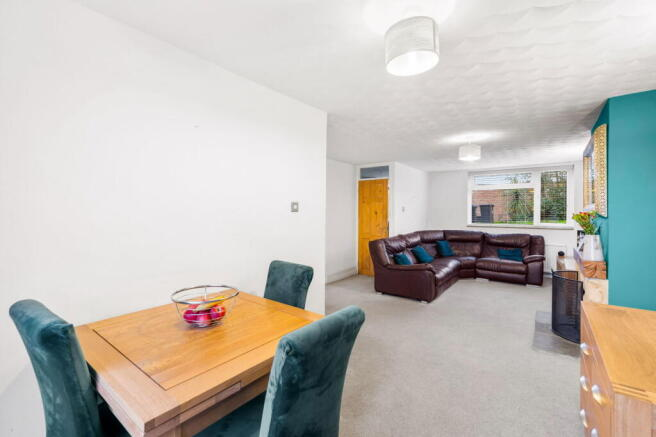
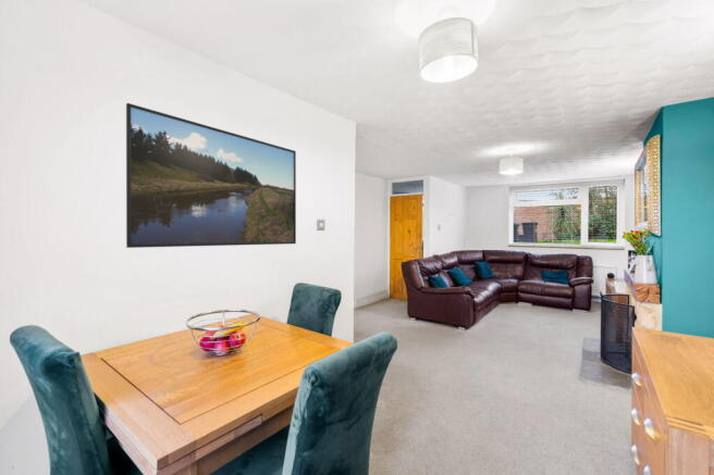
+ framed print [125,102,297,249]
